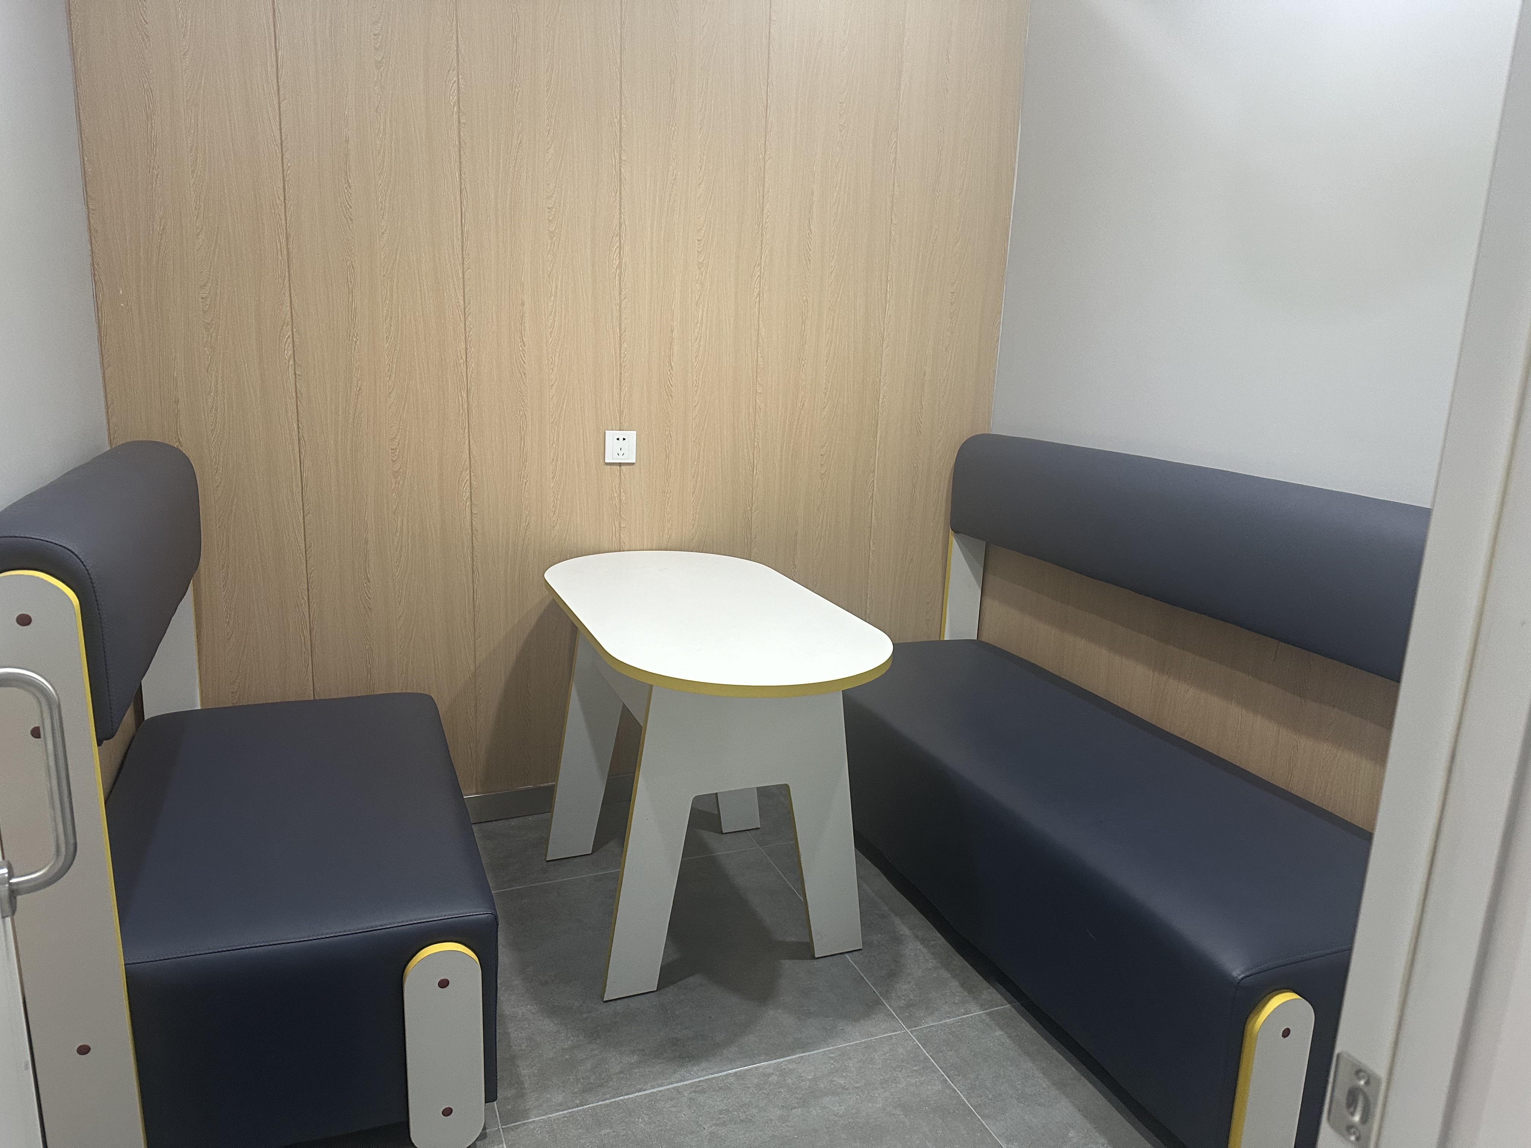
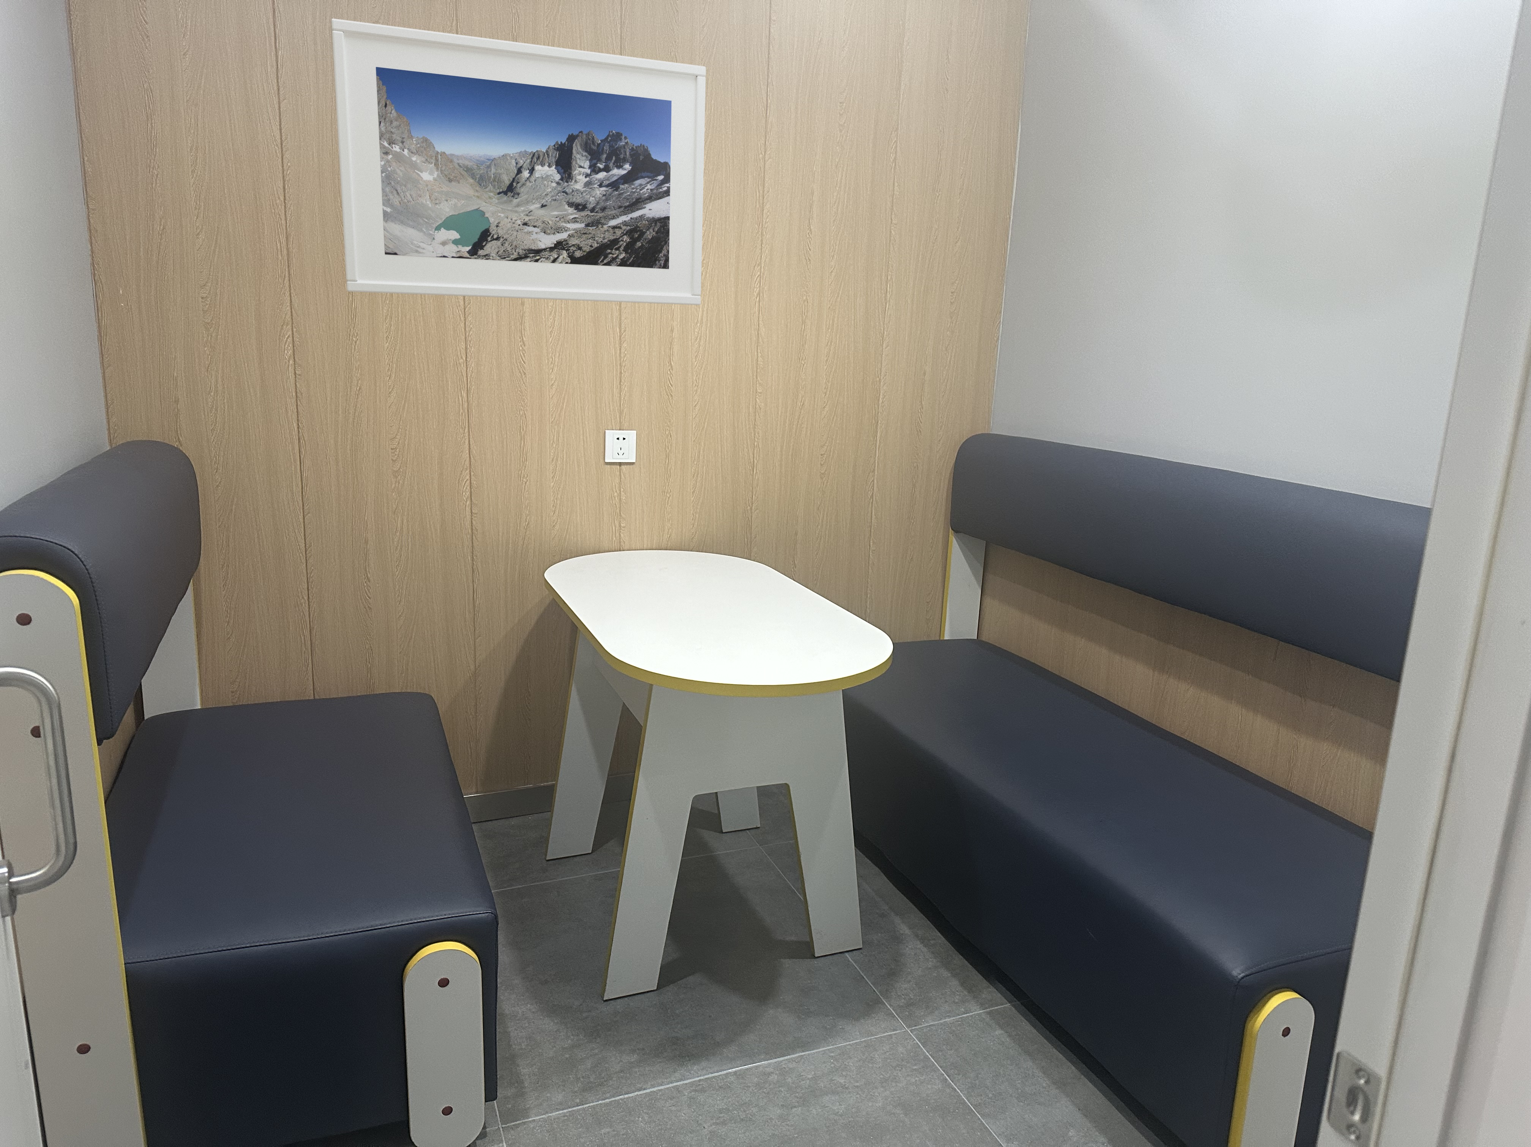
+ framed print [332,18,706,305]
